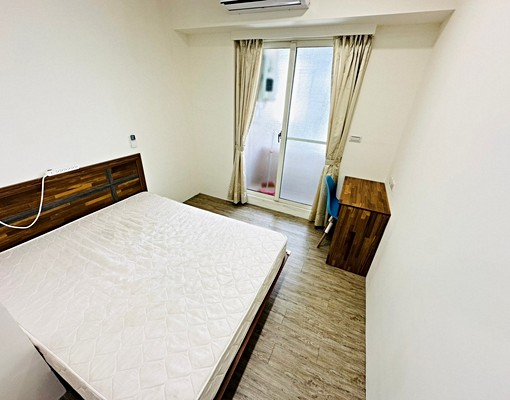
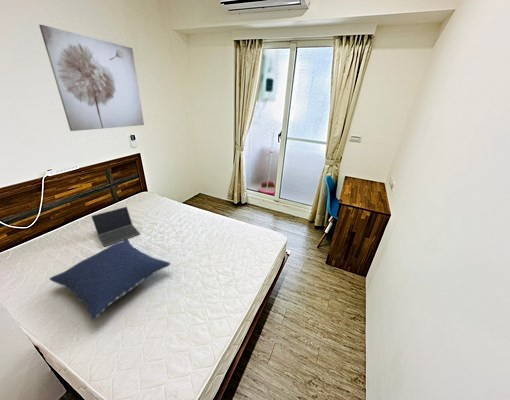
+ pillow [49,239,171,321]
+ laptop computer [90,206,141,247]
+ wall art [38,24,145,132]
